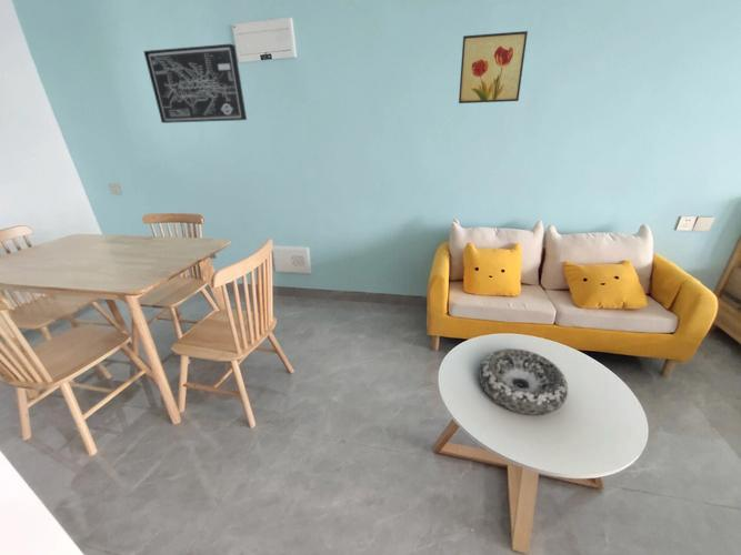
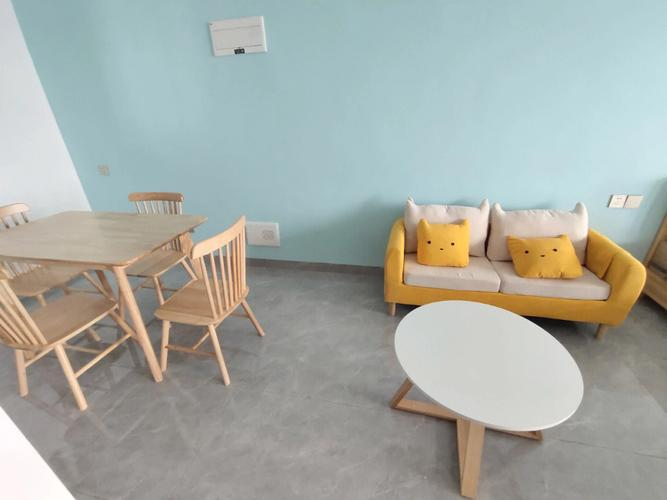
- wall art [142,43,248,124]
- decorative bowl [478,347,569,416]
- wall art [458,30,529,104]
